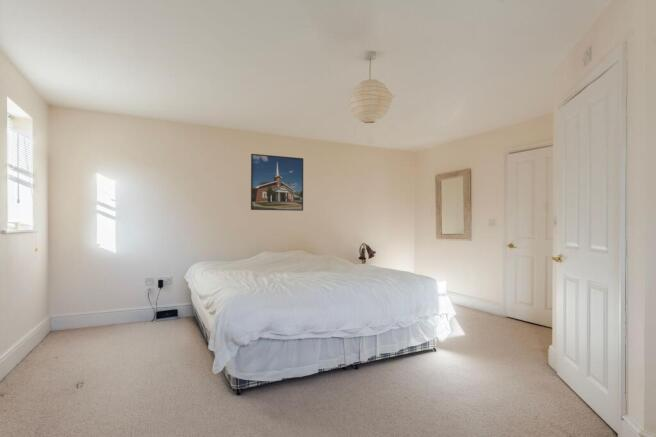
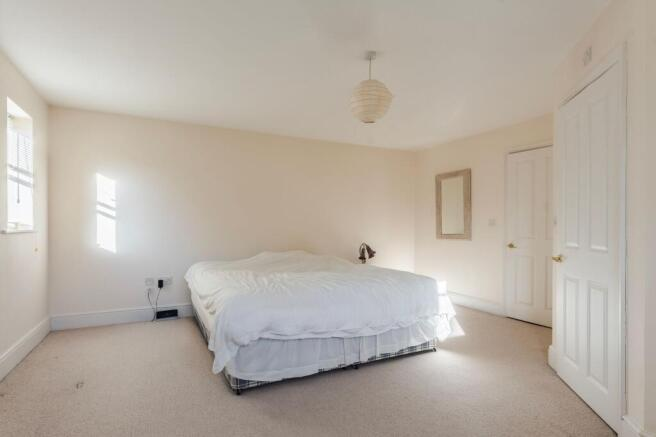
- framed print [250,153,304,212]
